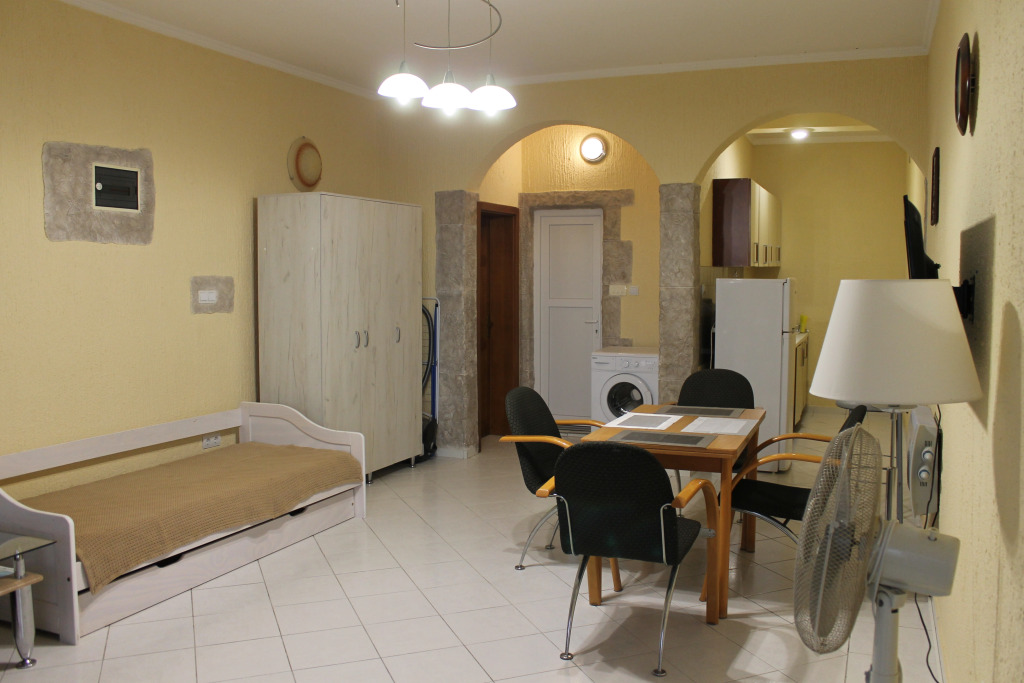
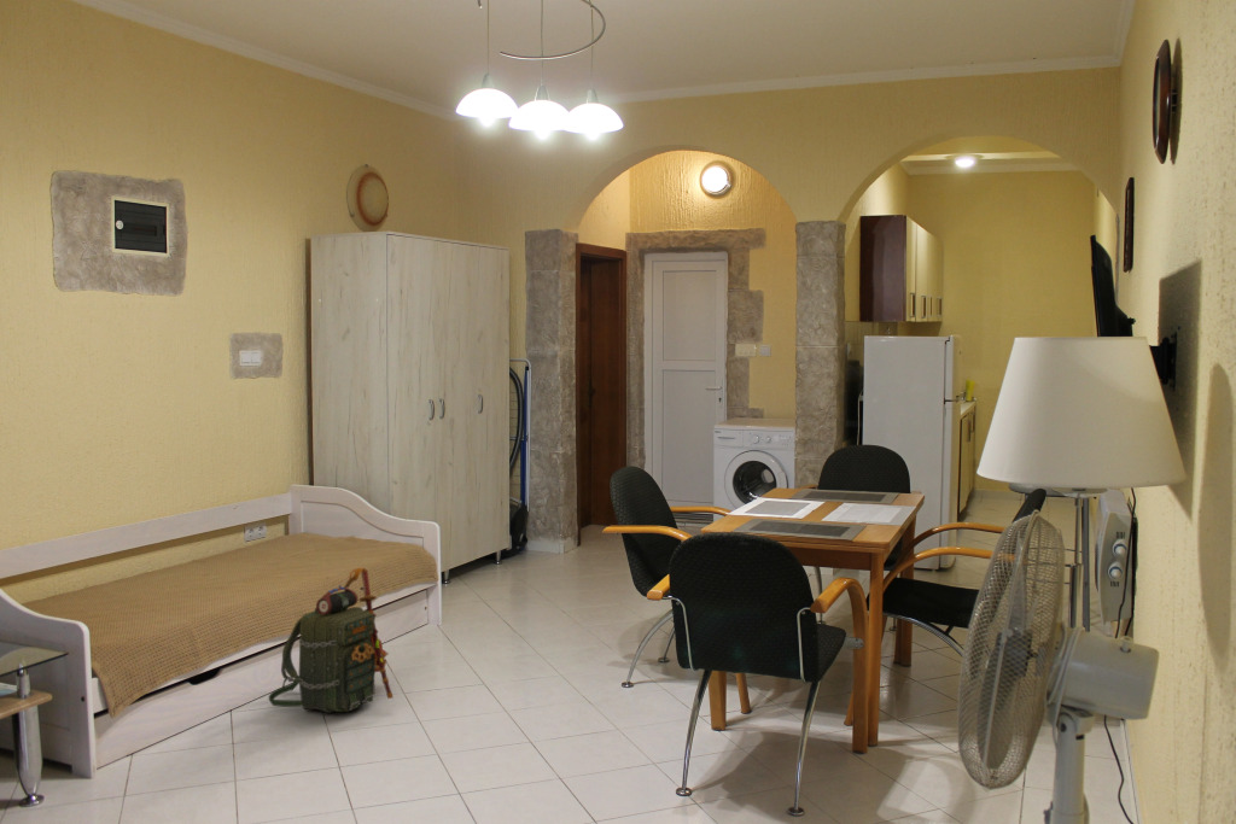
+ backpack [268,567,395,714]
